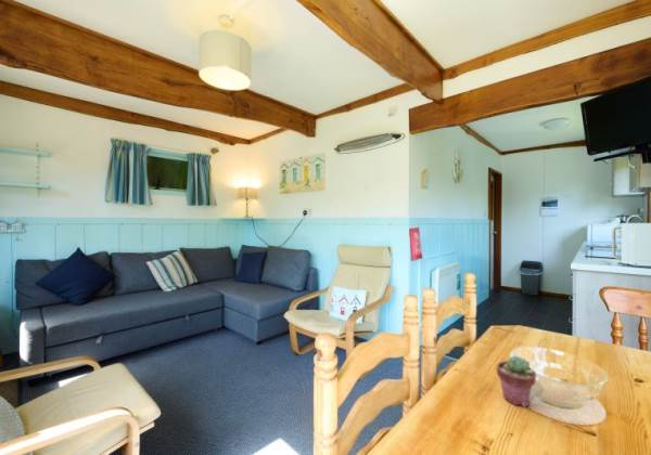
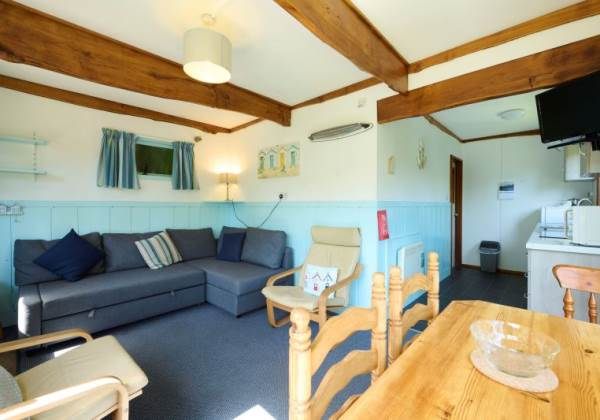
- potted succulent [496,354,537,407]
